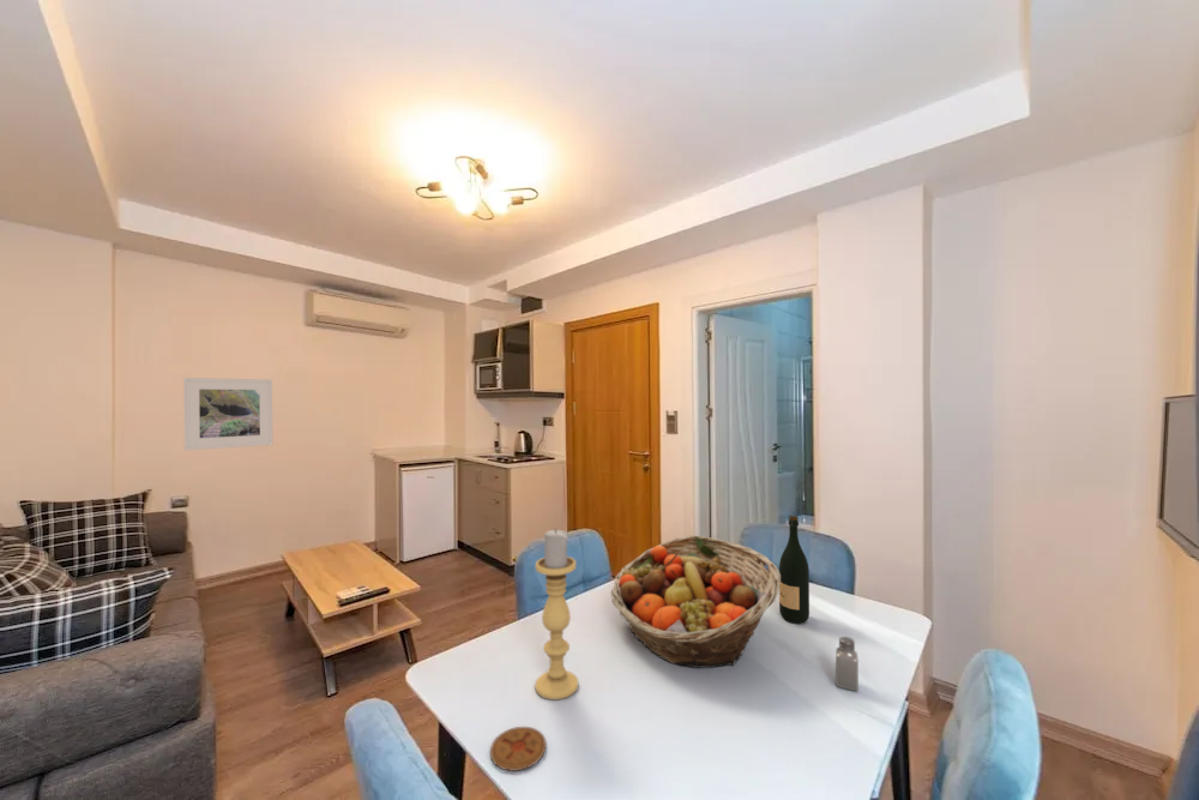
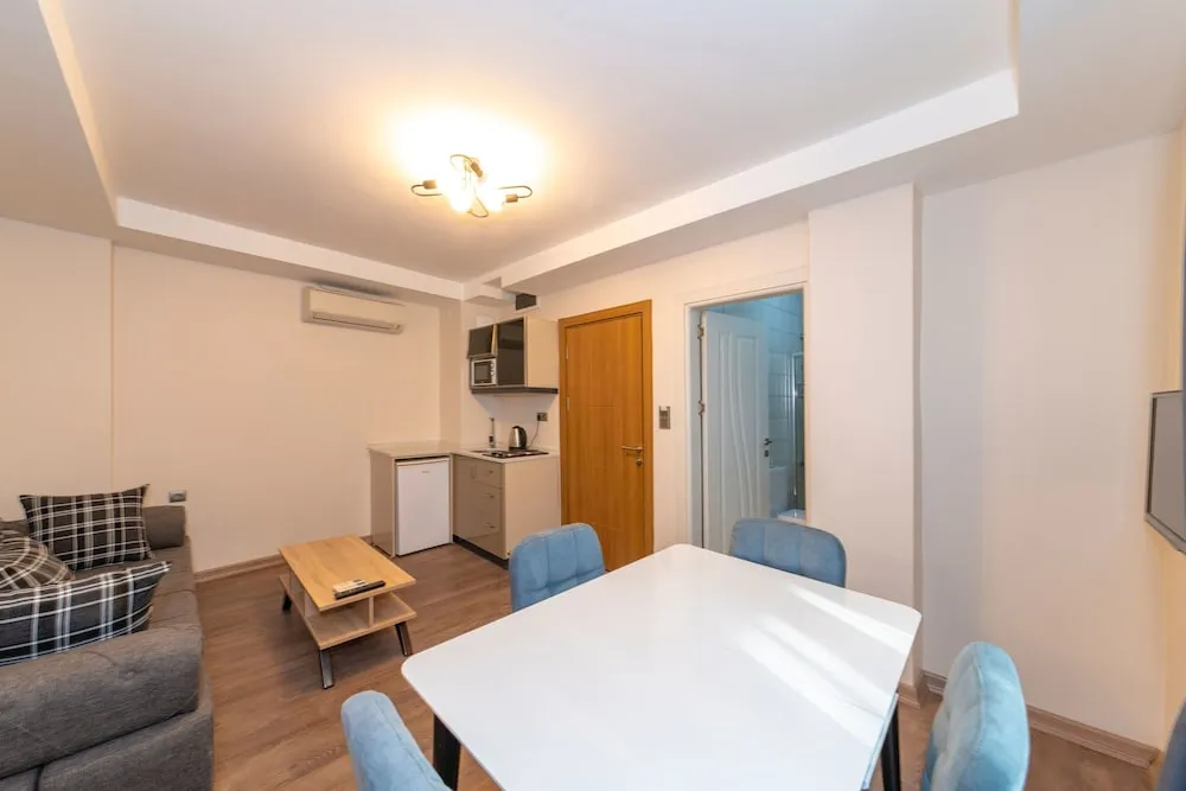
- fruit basket [610,535,781,669]
- coaster [489,726,548,772]
- candle holder [534,528,579,700]
- saltshaker [835,636,860,692]
- wine bottle [778,513,811,625]
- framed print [183,377,273,451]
